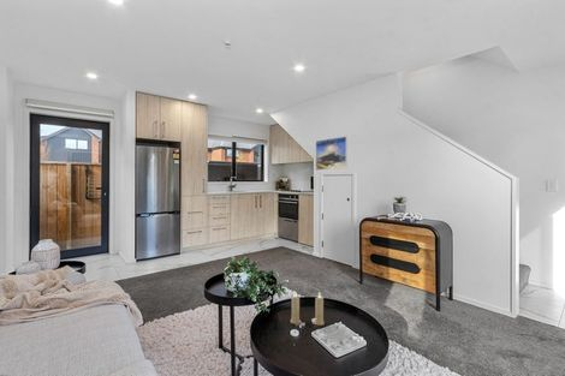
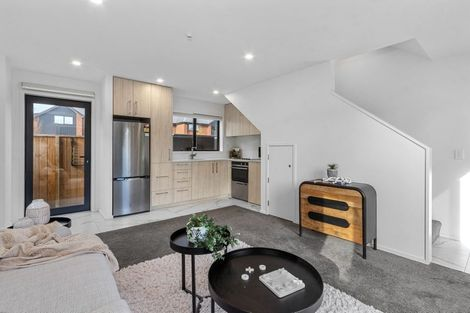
- candle [289,291,326,327]
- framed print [315,136,349,171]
